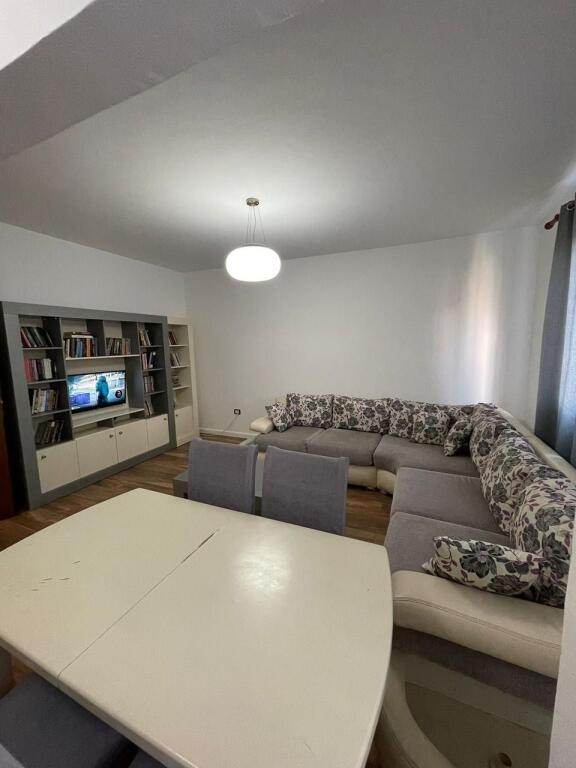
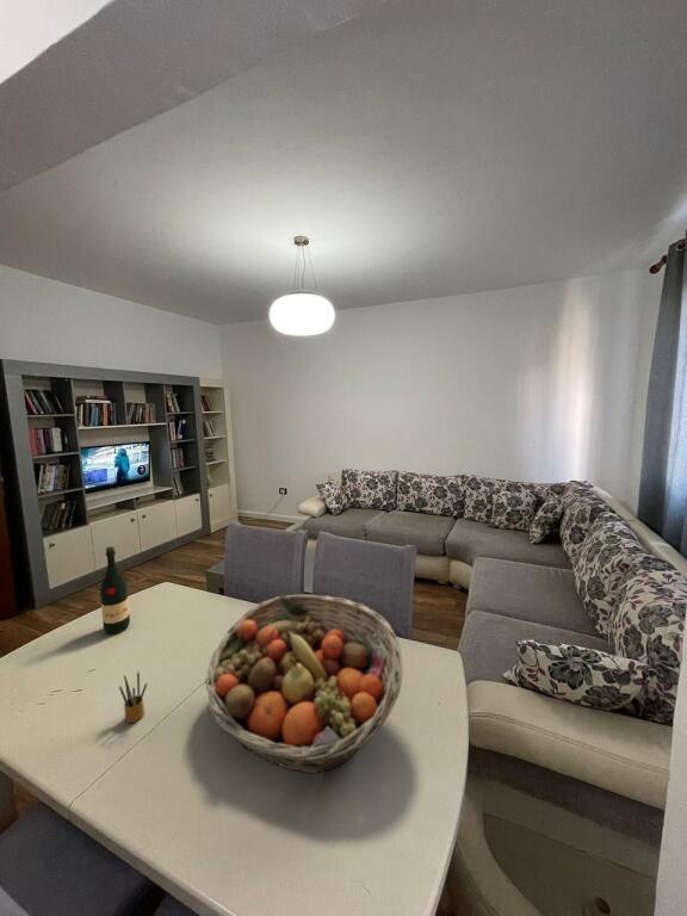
+ fruit basket [204,594,403,774]
+ wine bottle [99,545,131,635]
+ pencil box [118,670,148,724]
